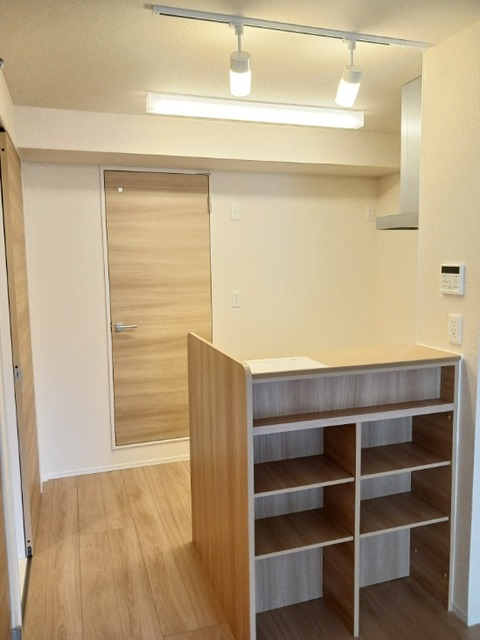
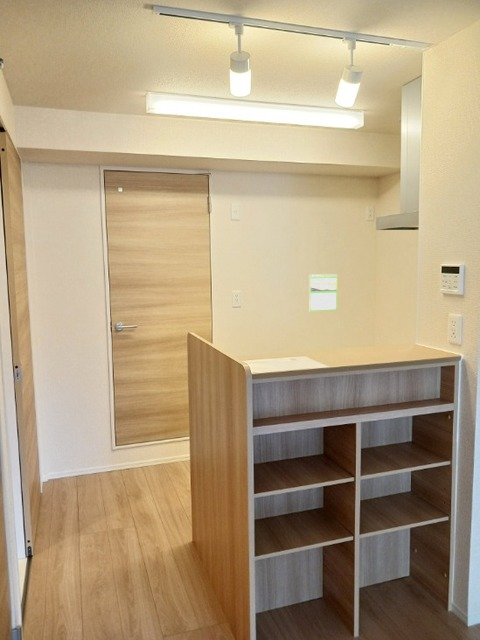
+ calendar [308,273,338,313]
